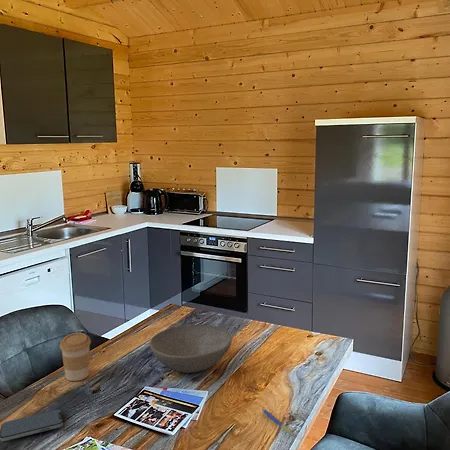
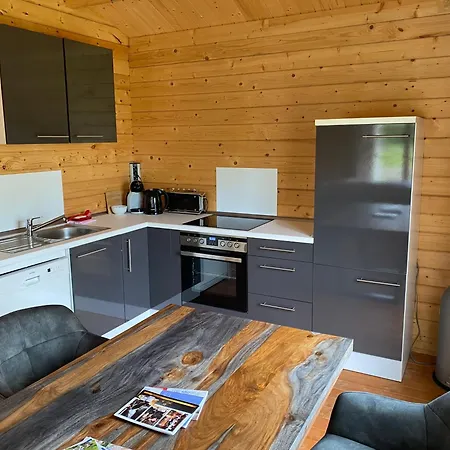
- pen [261,408,296,438]
- coffee cup [59,332,92,382]
- smartphone [0,409,64,442]
- bowl [149,324,233,374]
